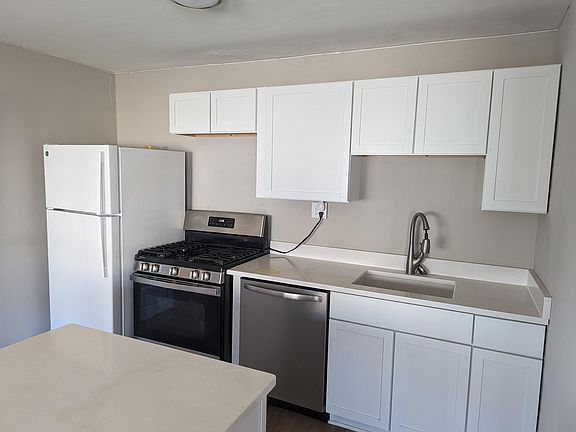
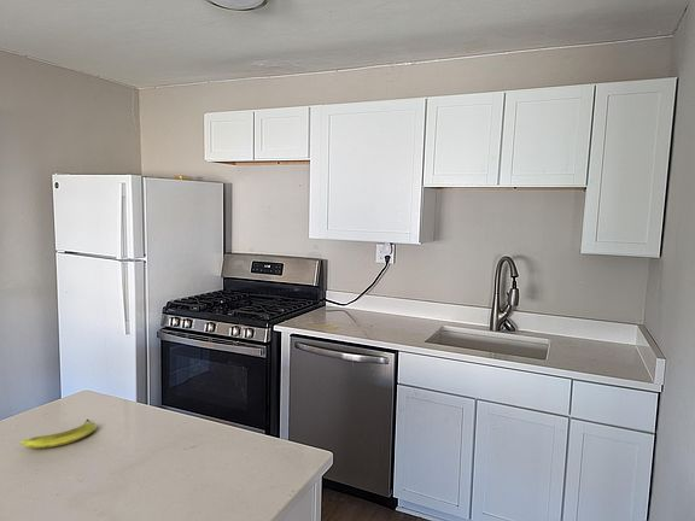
+ banana [19,418,98,450]
